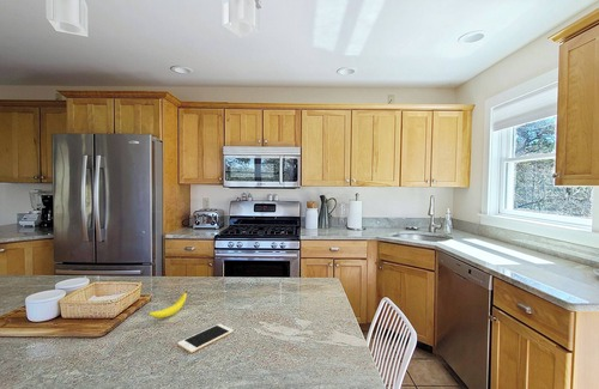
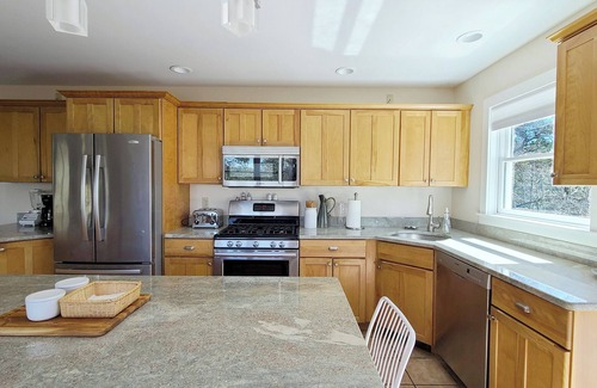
- banana [149,290,188,320]
- cell phone [177,323,235,354]
